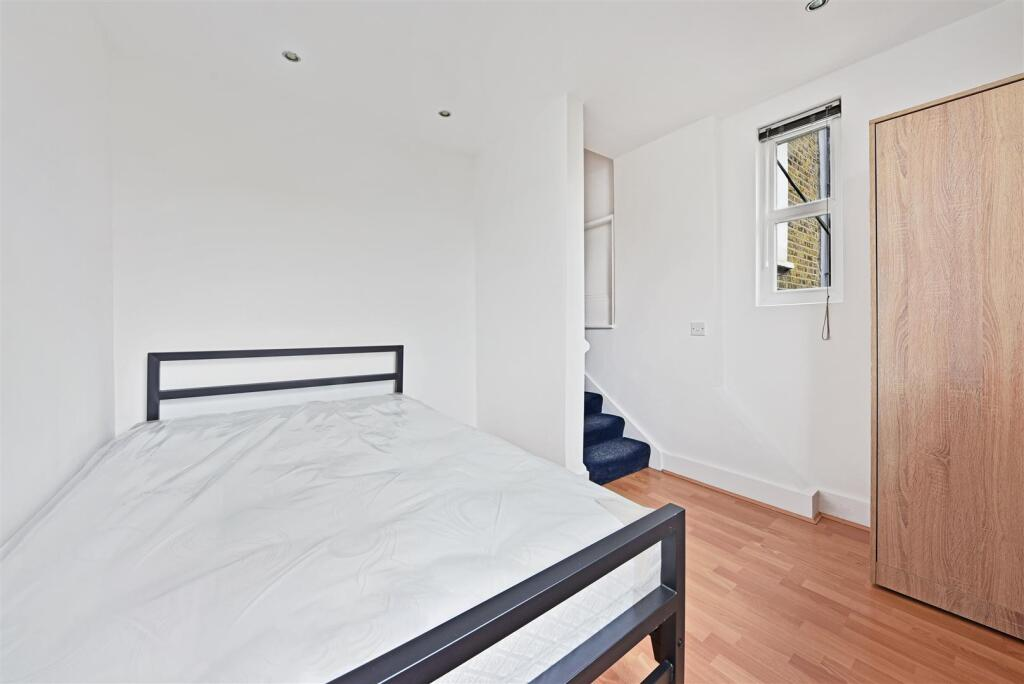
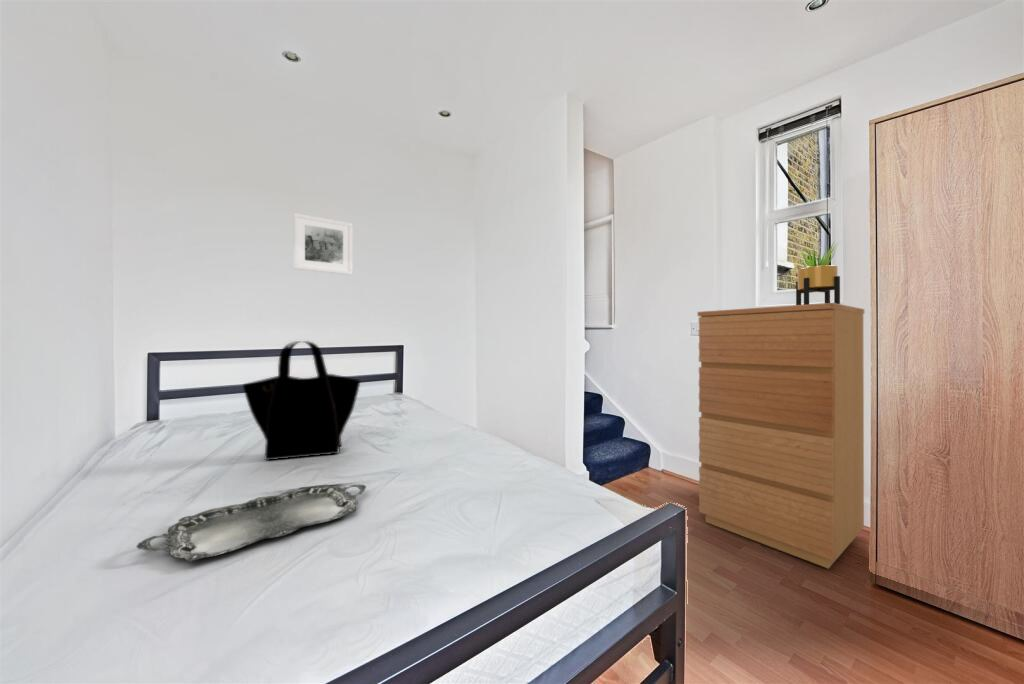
+ serving tray [136,484,367,563]
+ potted plant [795,240,841,305]
+ tote bag [242,340,362,461]
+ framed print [293,212,354,276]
+ dresser [697,302,865,570]
